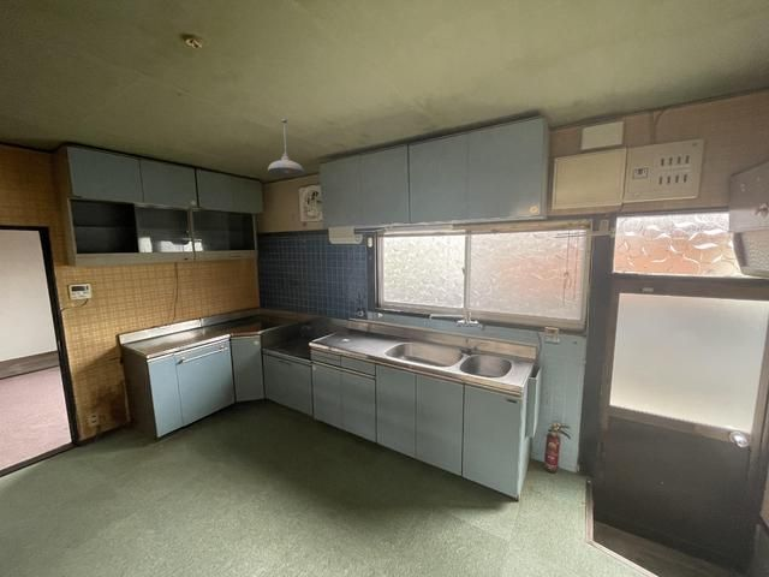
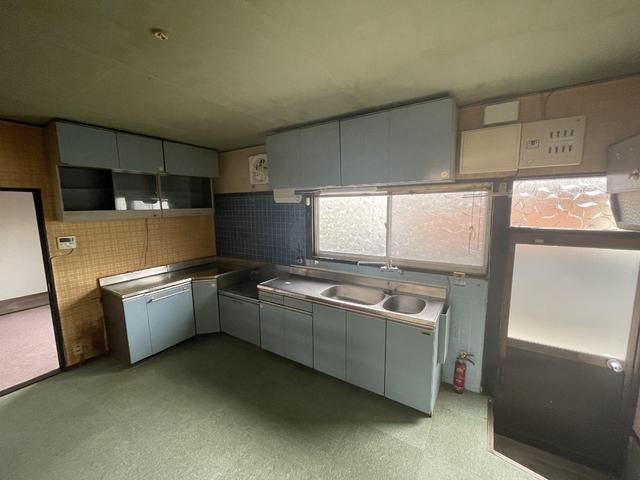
- pendant light [267,118,306,178]
